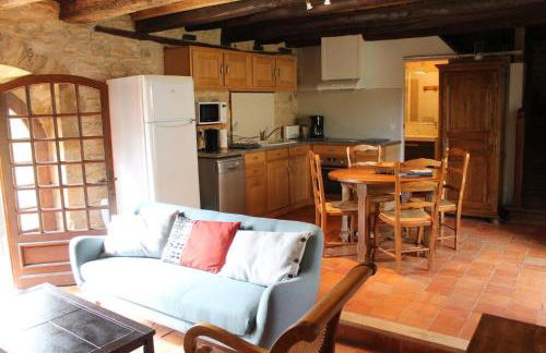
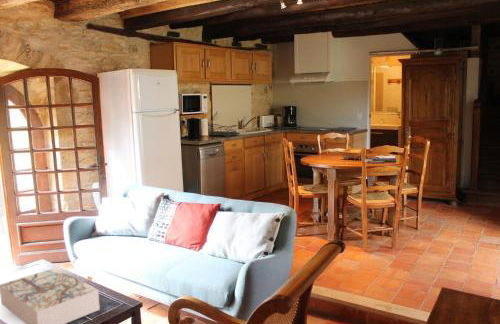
+ board game [0,267,101,324]
